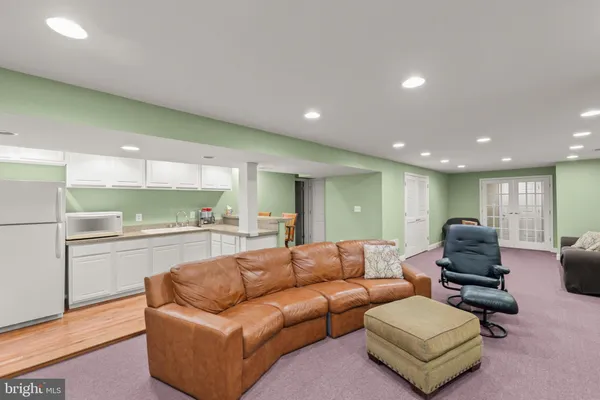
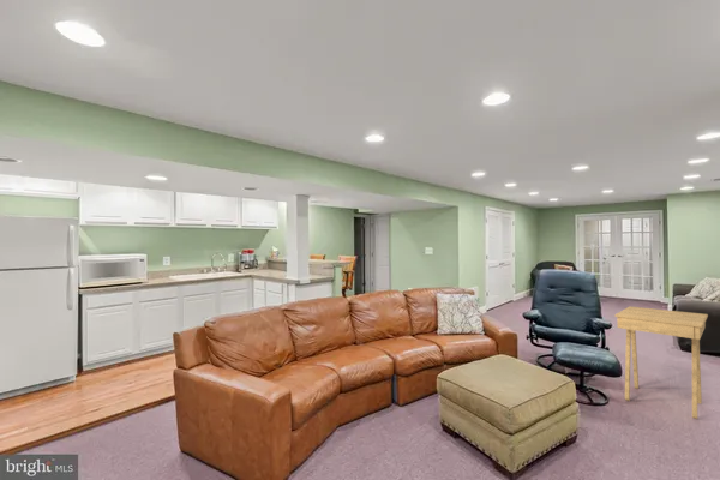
+ side table [613,305,709,420]
